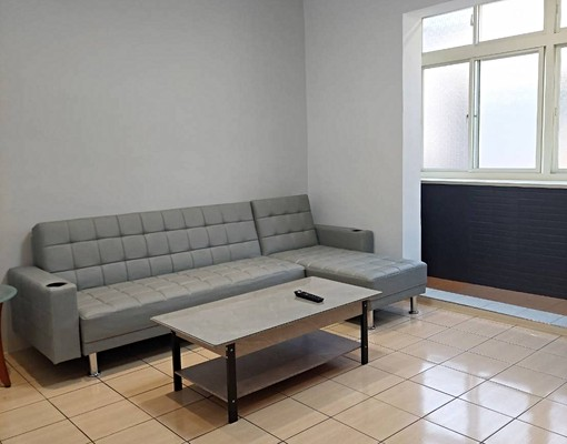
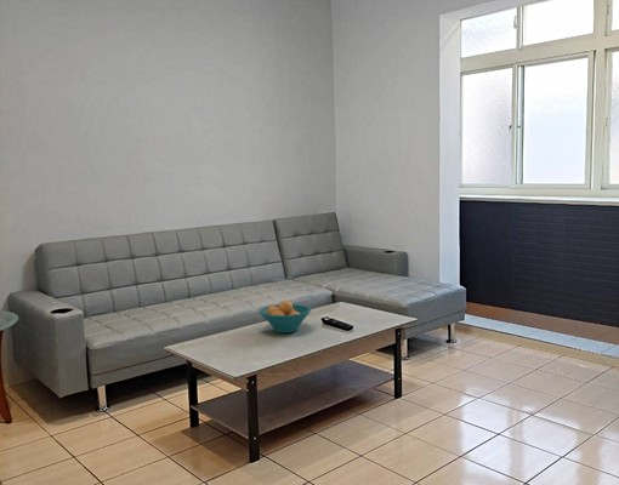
+ fruit bowl [259,299,312,335]
